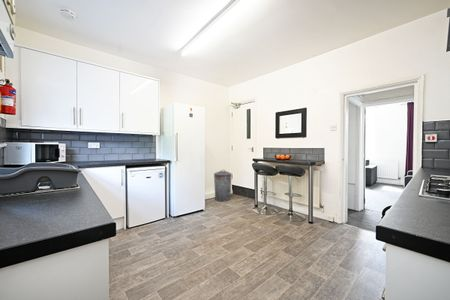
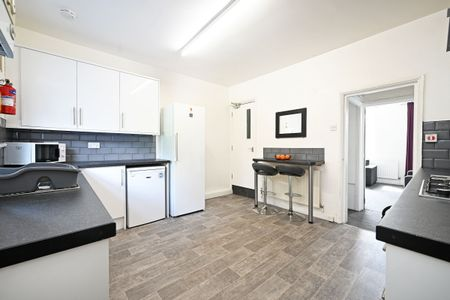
- trash can [213,169,233,203]
